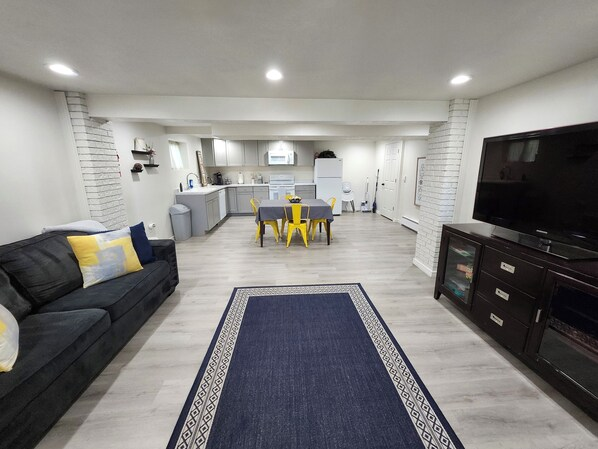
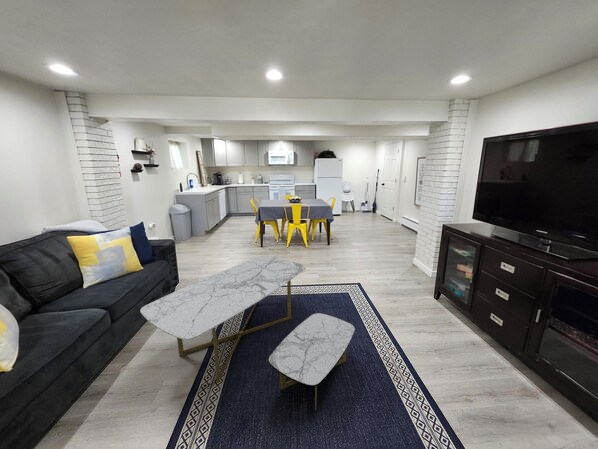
+ coffee table [139,255,356,411]
